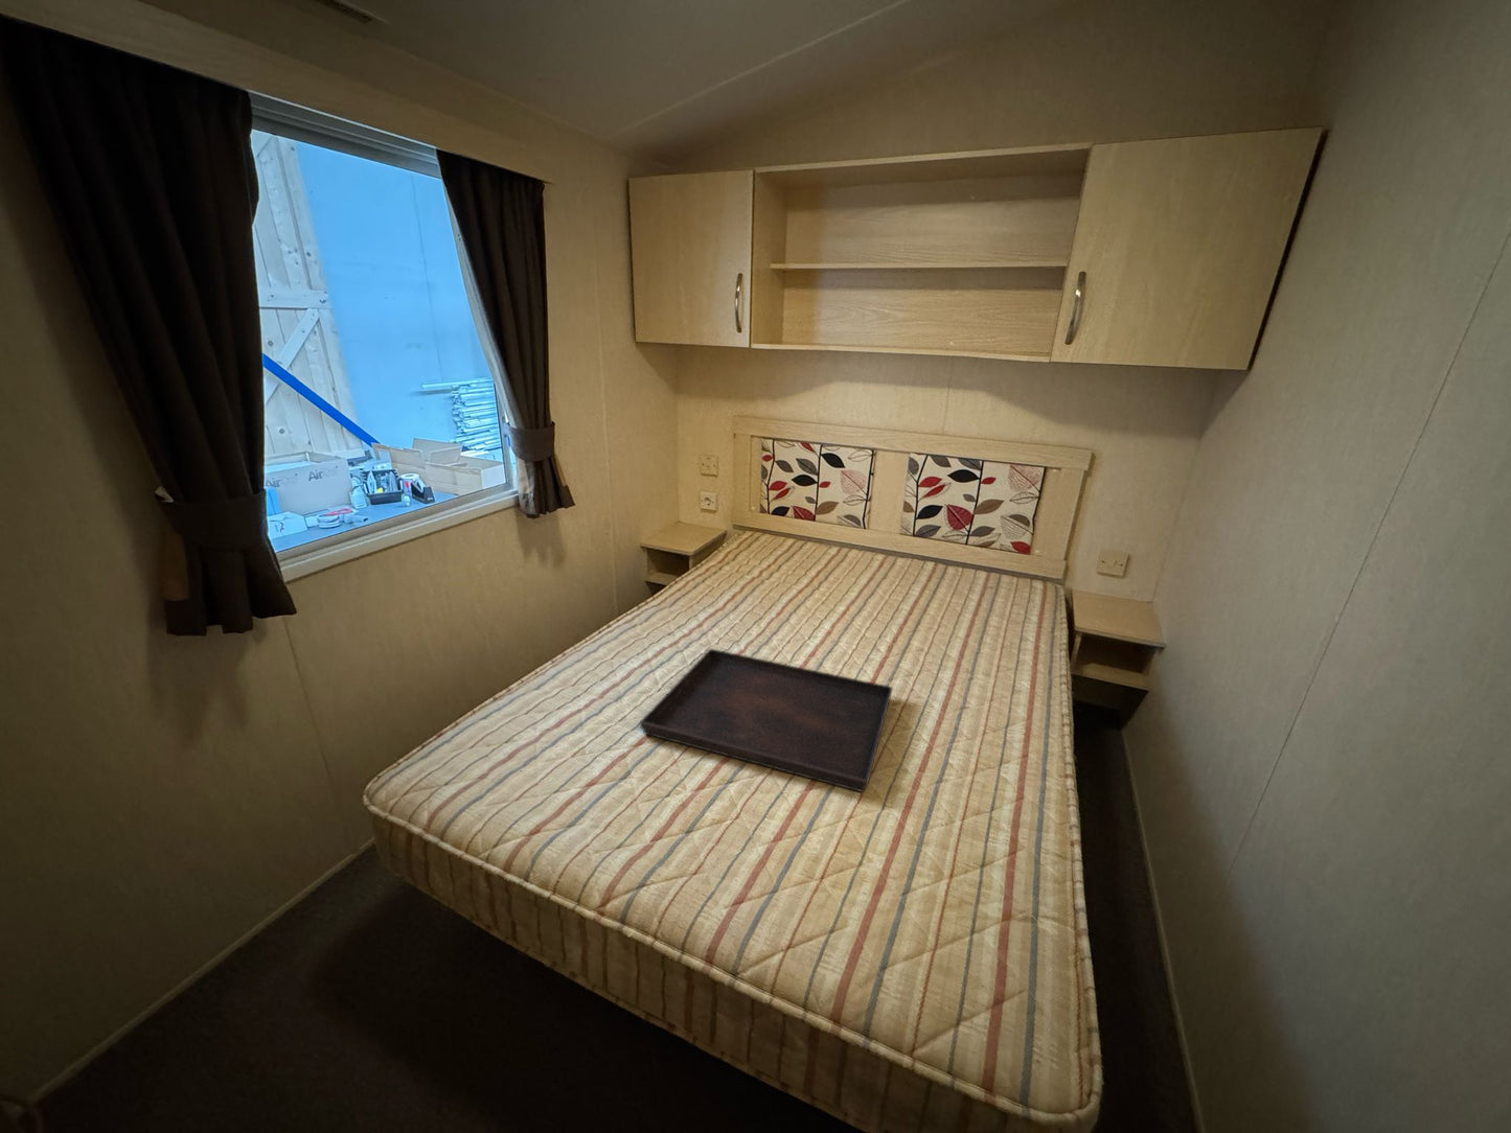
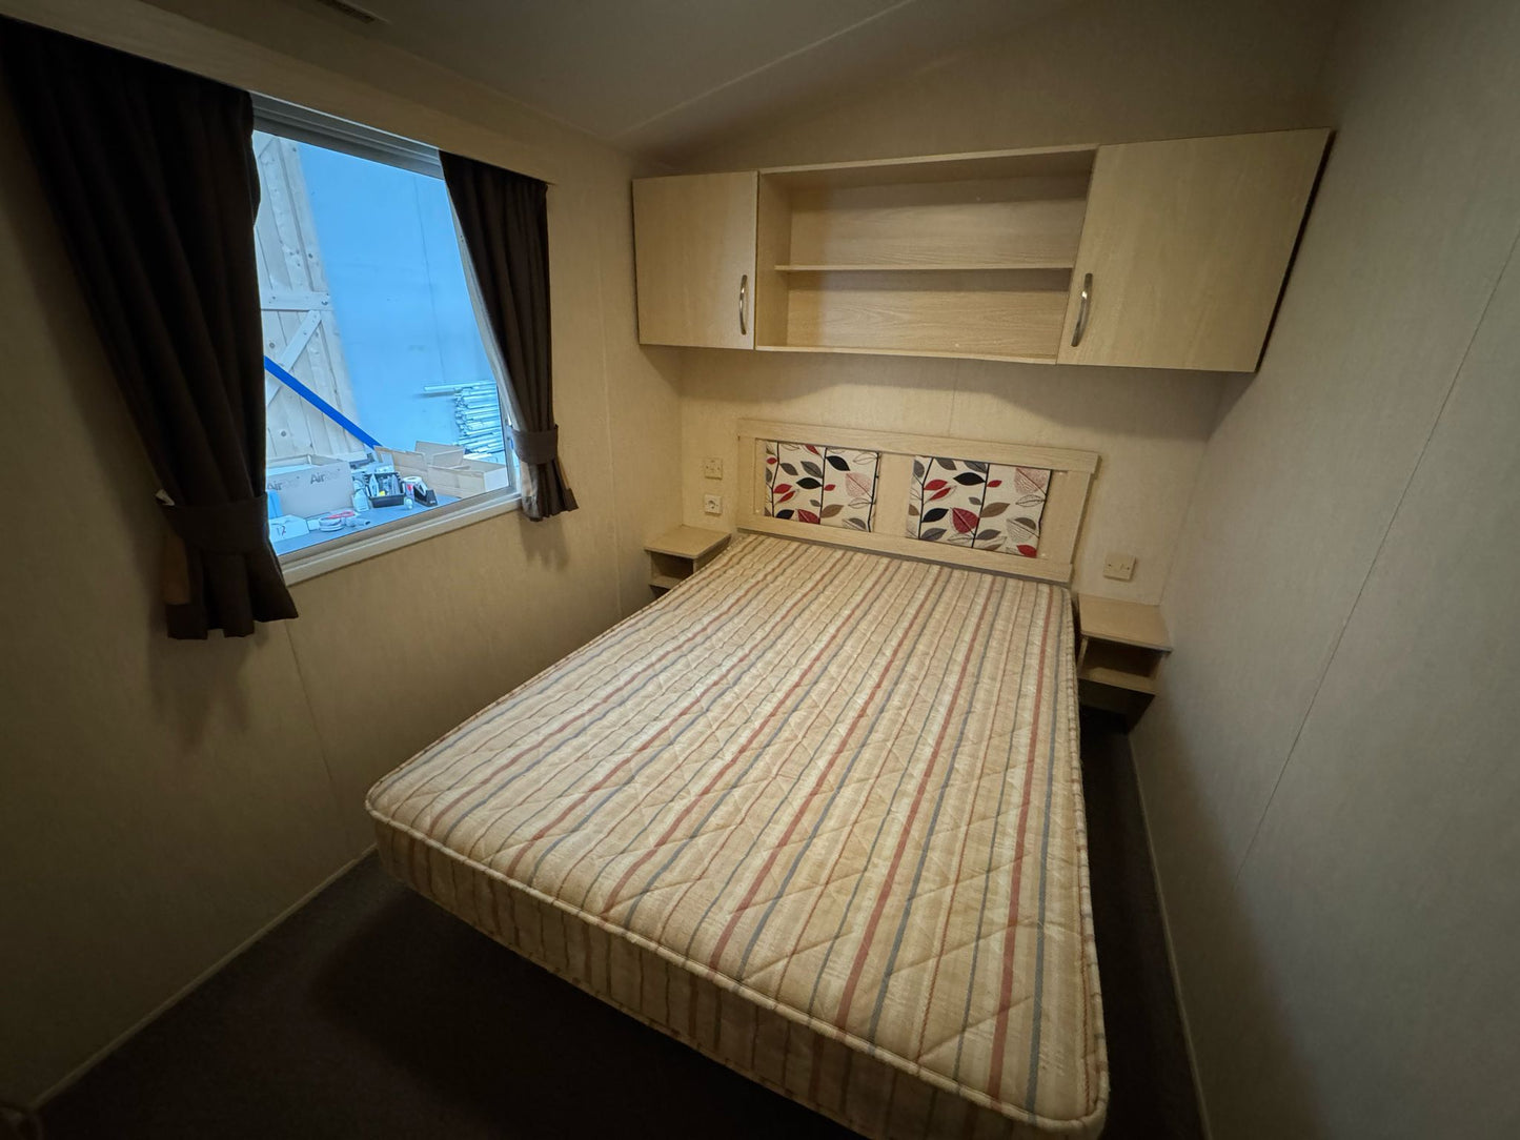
- serving tray [639,649,894,794]
